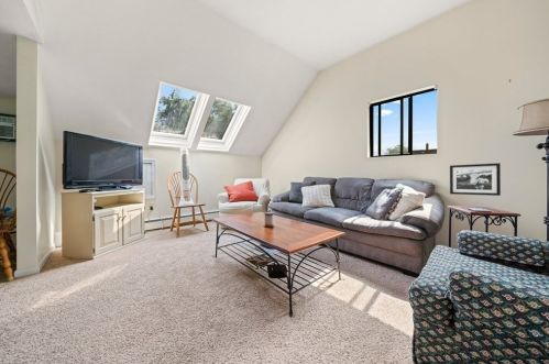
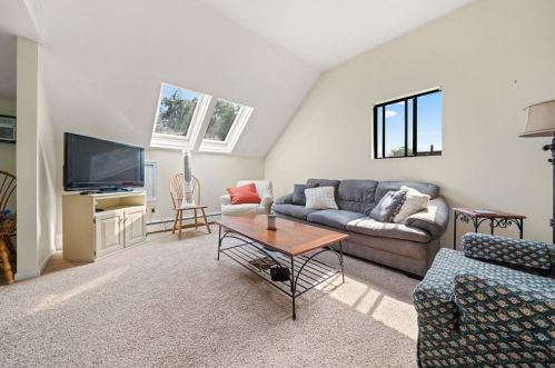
- picture frame [449,162,502,197]
